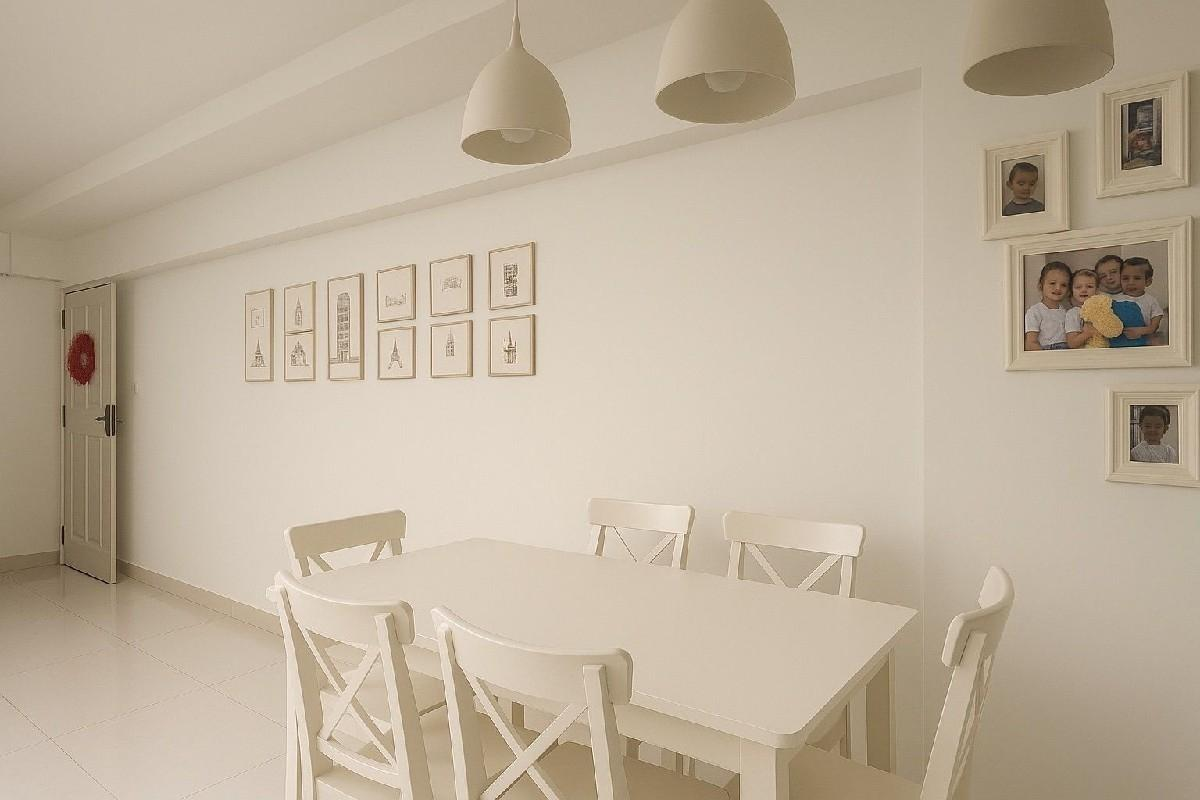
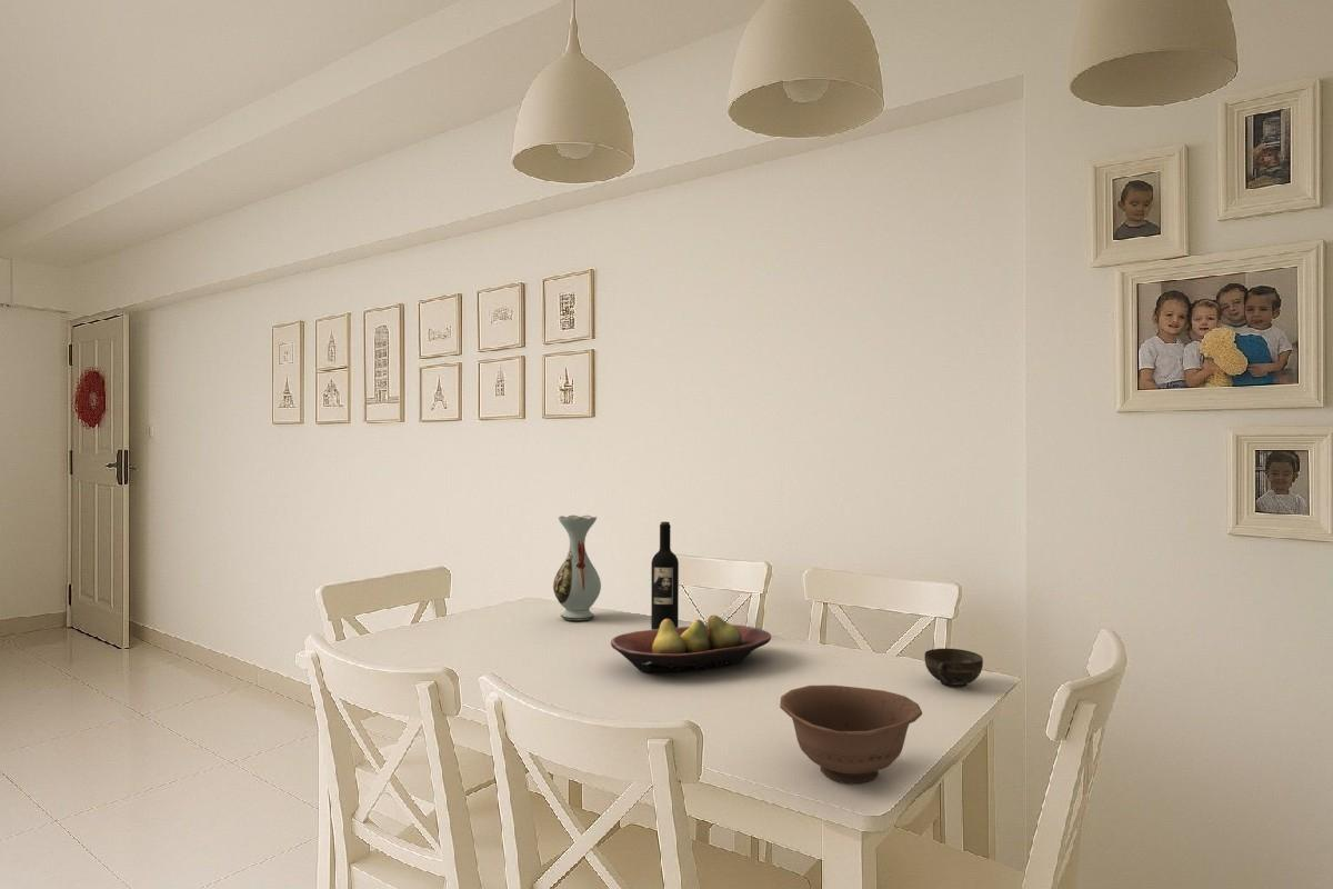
+ bowl [779,685,923,785]
+ cup [923,648,984,689]
+ wine bottle [650,520,680,630]
+ vase [552,515,602,621]
+ fruit bowl [610,615,772,673]
